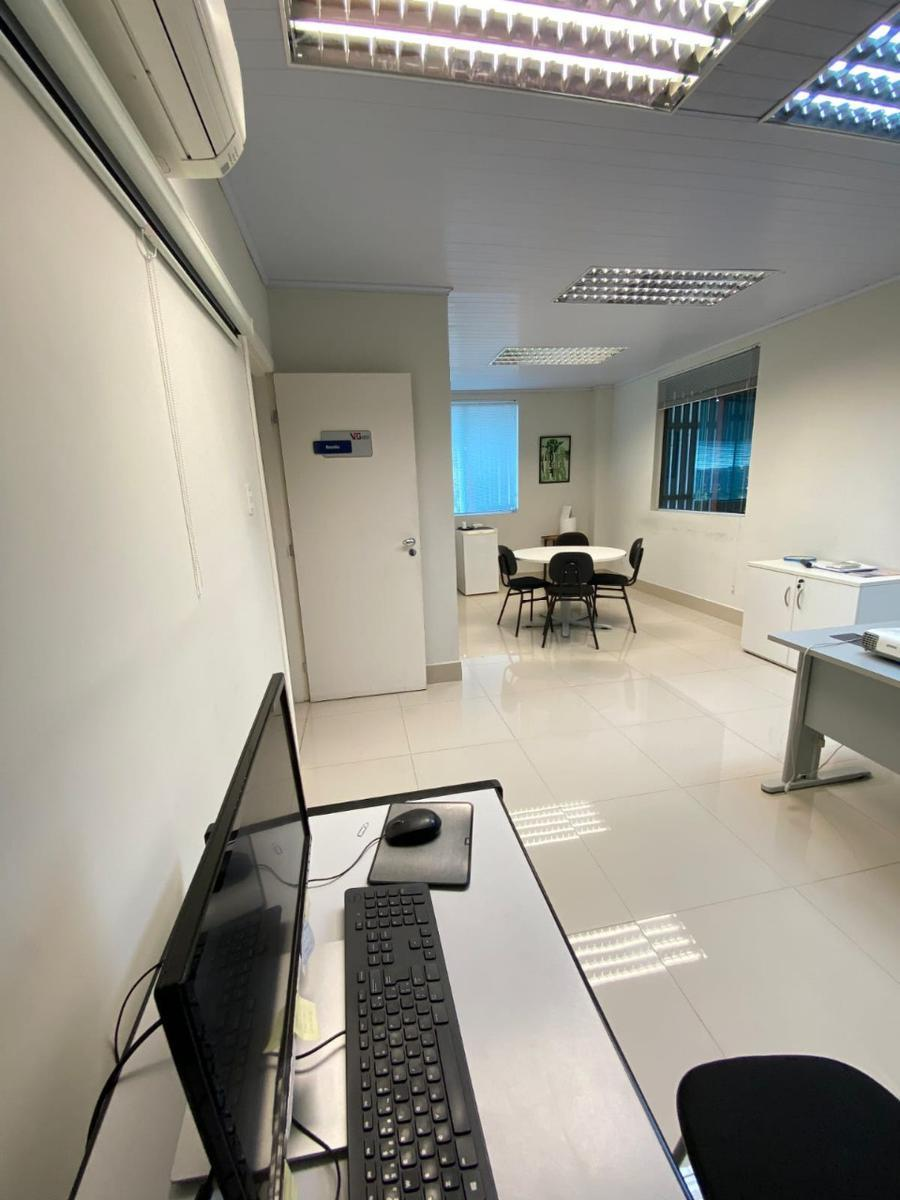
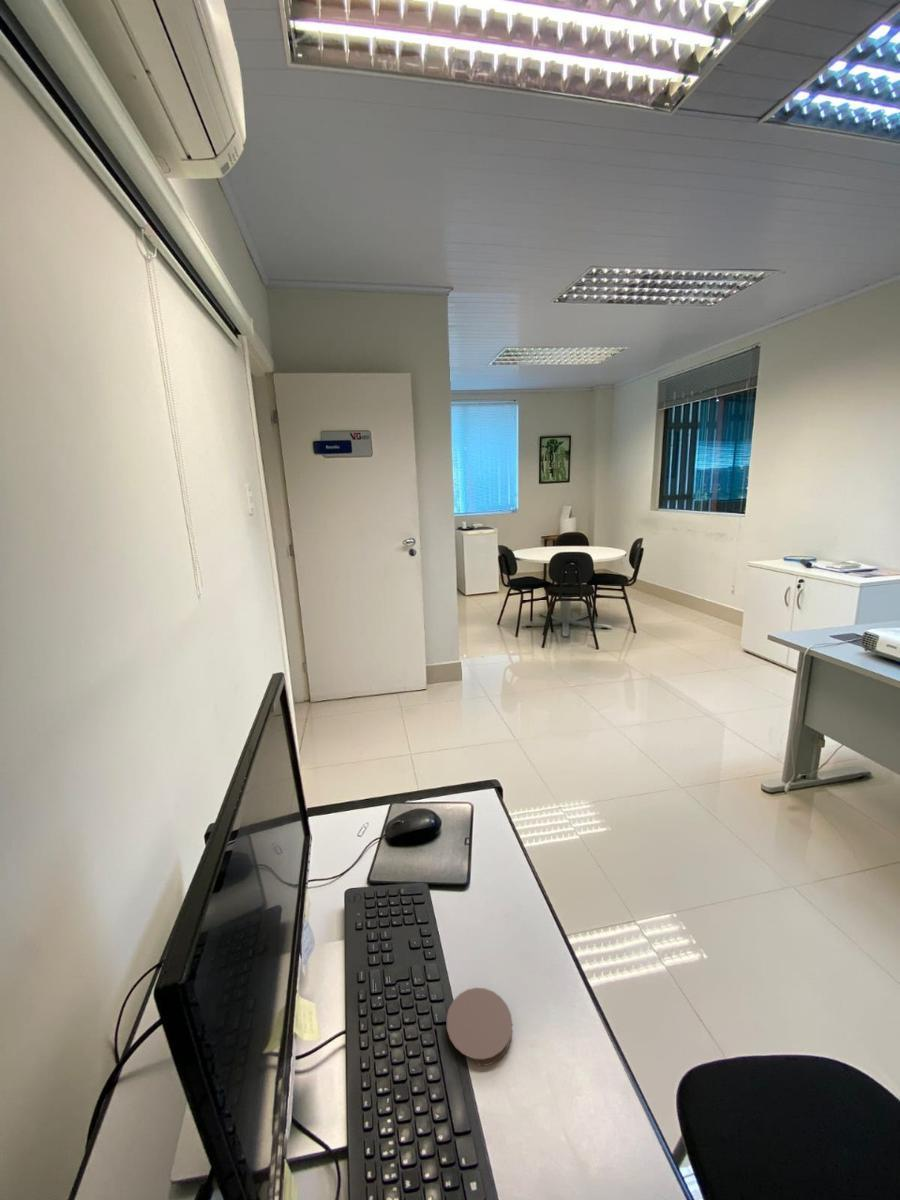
+ coaster [445,987,513,1067]
